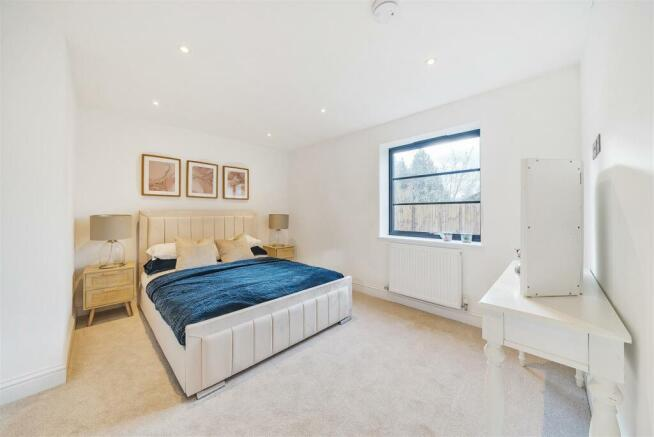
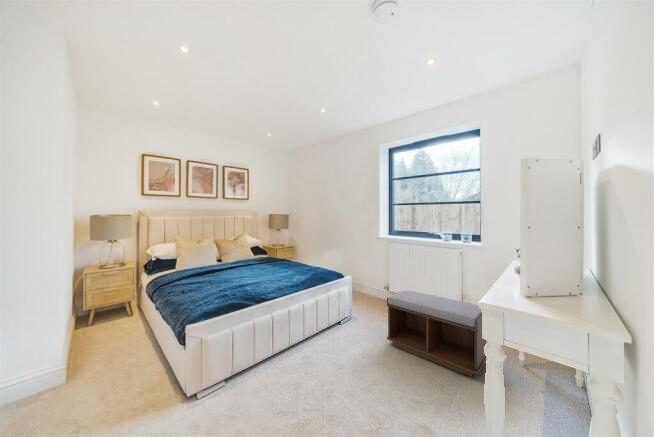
+ bench [386,289,488,378]
